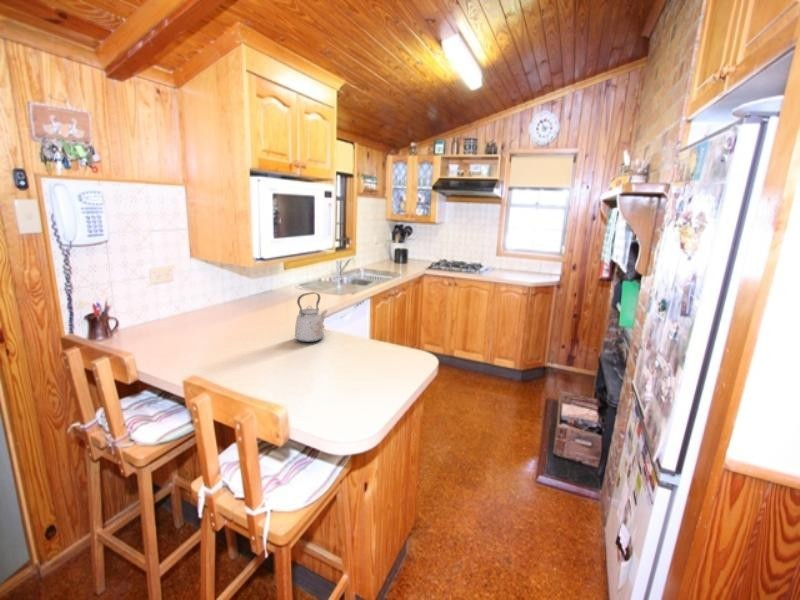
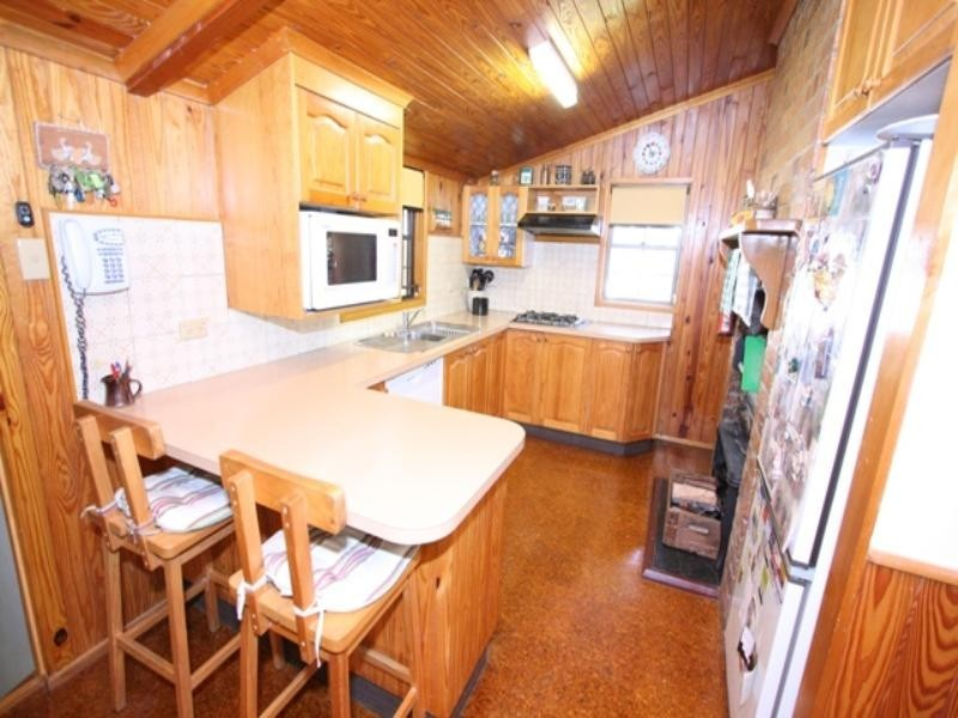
- kettle [294,291,329,343]
